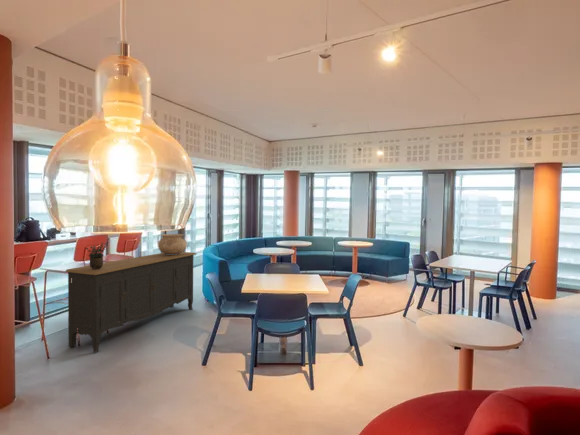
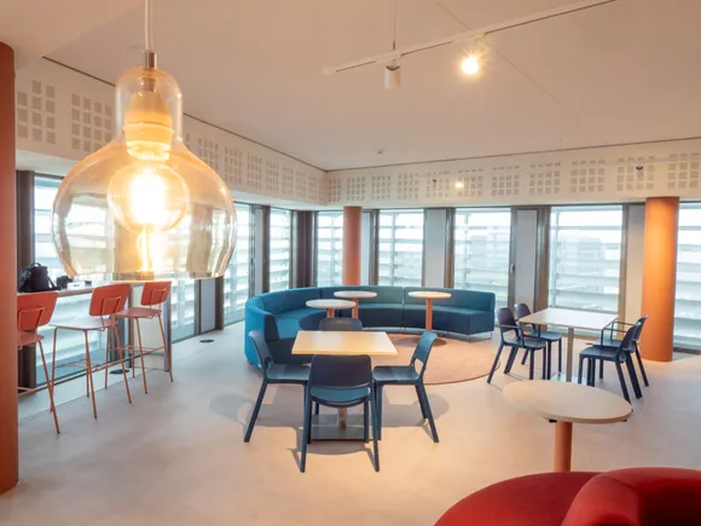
- sideboard [64,251,198,353]
- ceramic pot [156,233,188,255]
- potted plant [85,238,110,270]
